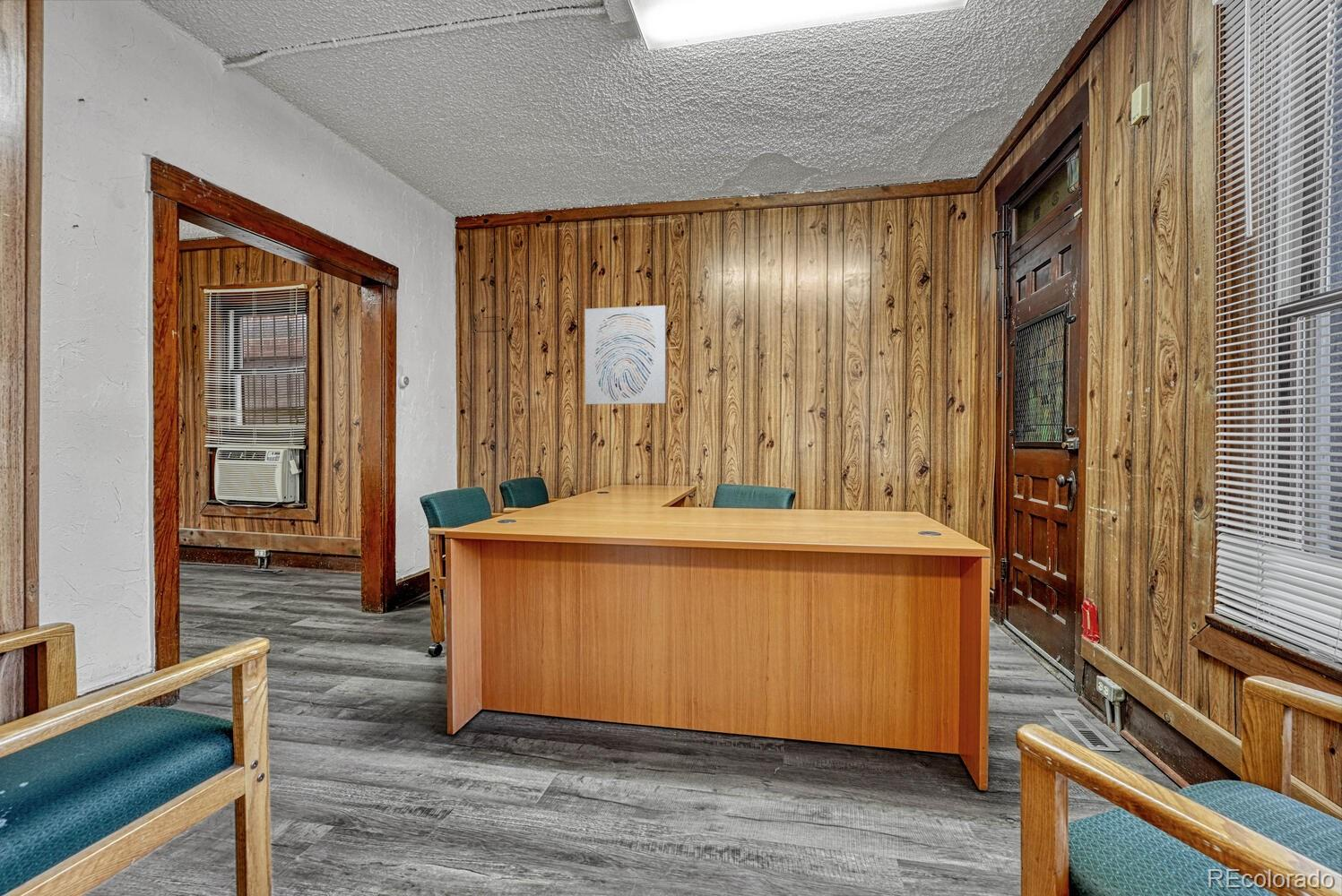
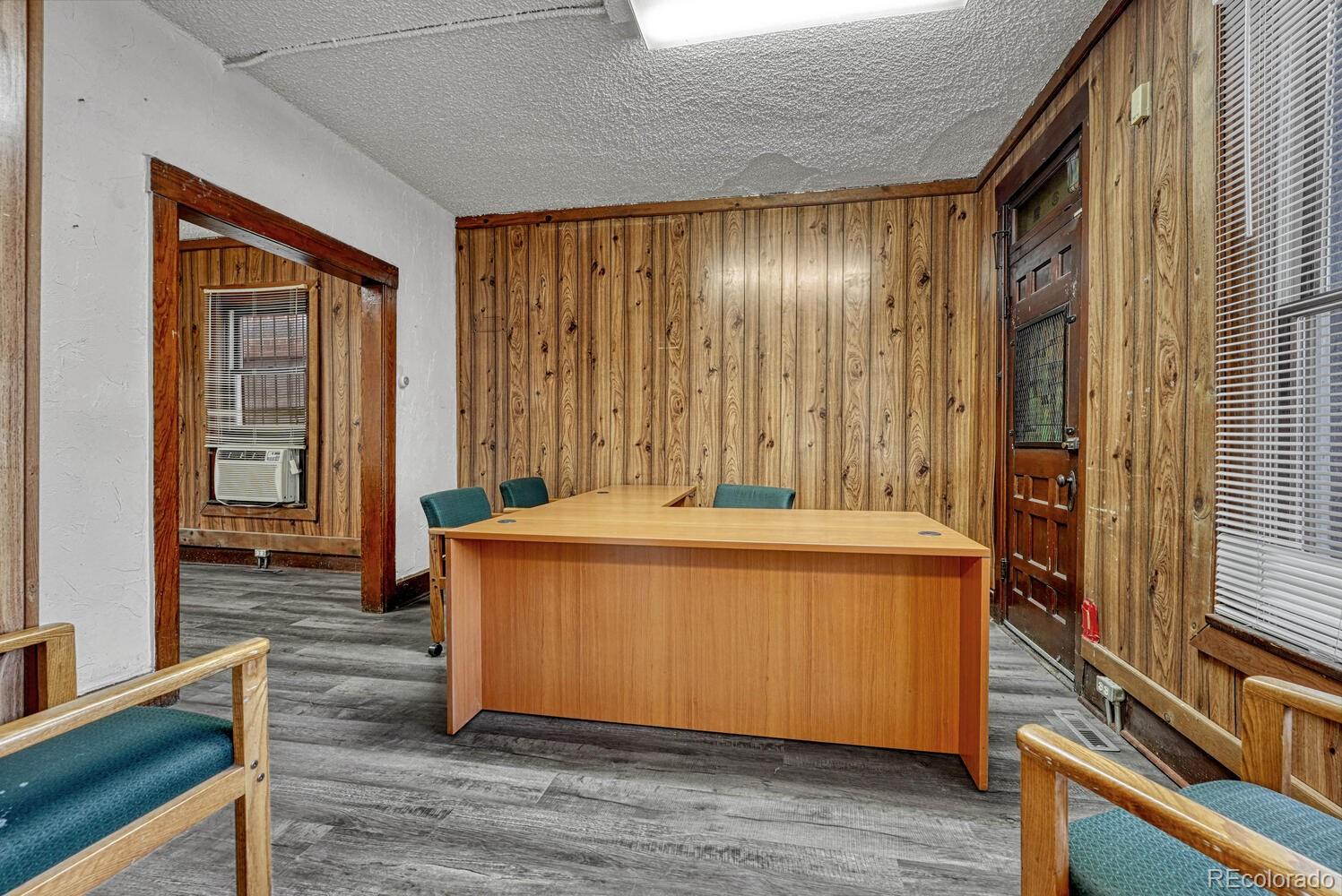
- wall art [584,305,667,405]
